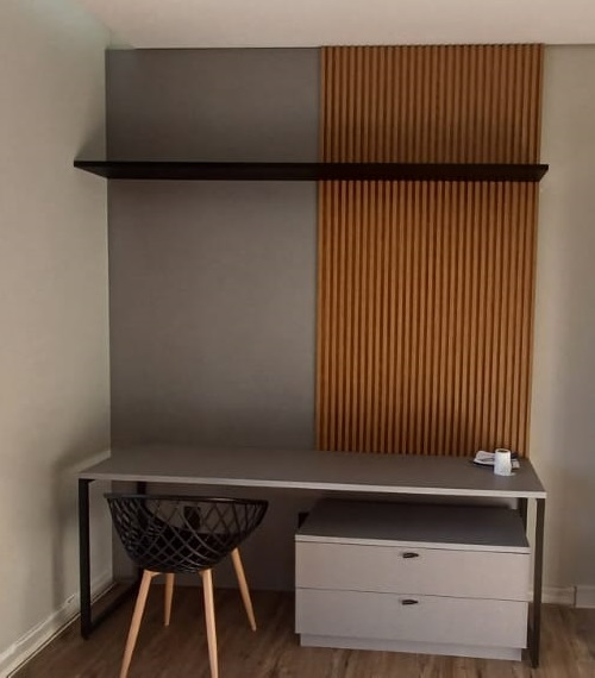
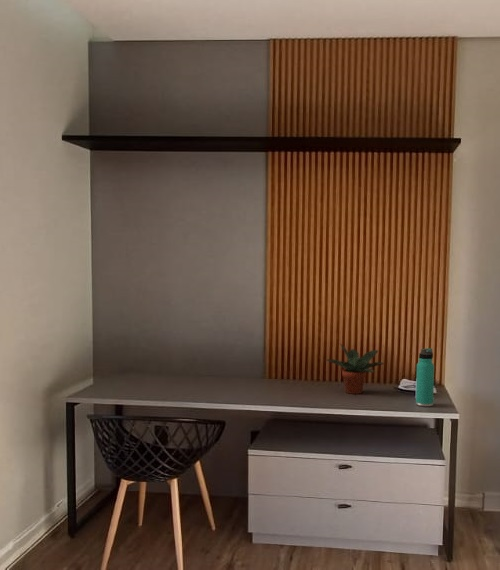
+ potted plant [325,342,386,395]
+ thermos bottle [415,347,435,407]
